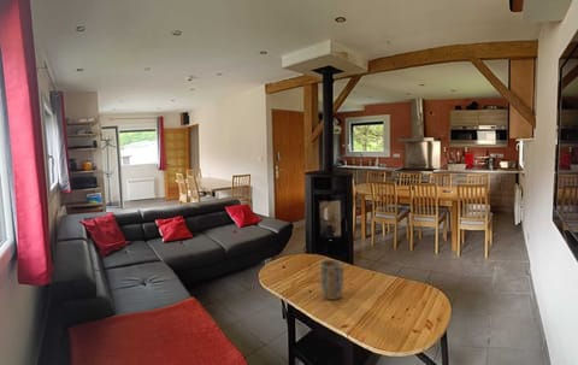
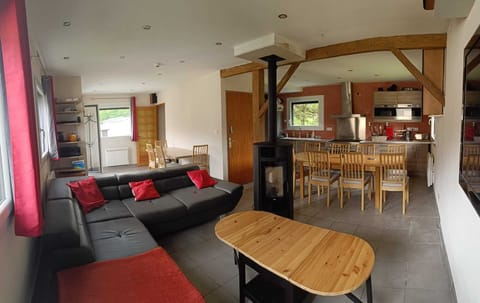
- plant pot [319,259,344,301]
